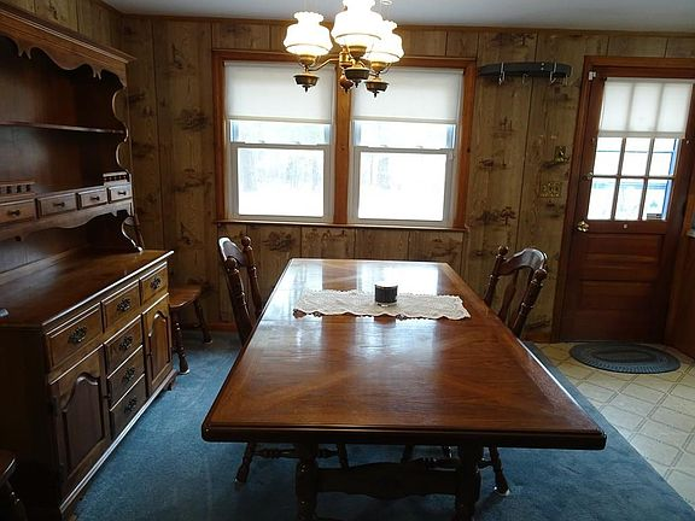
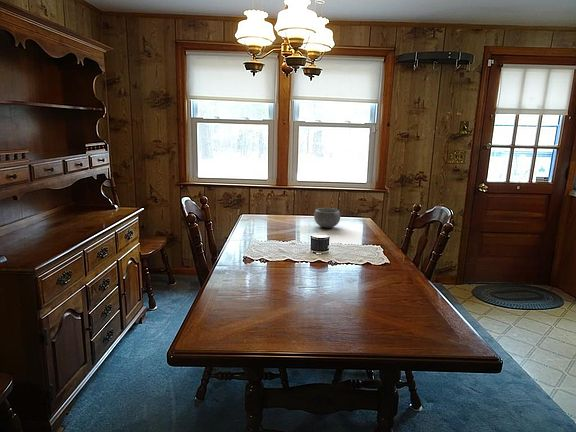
+ bowl [313,207,341,229]
